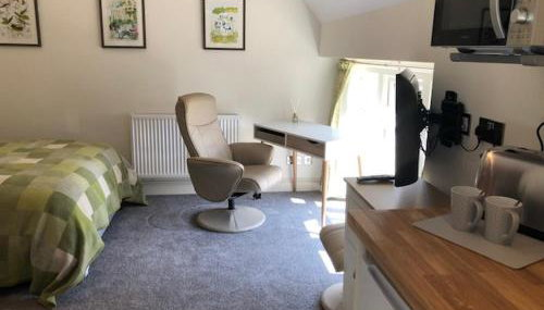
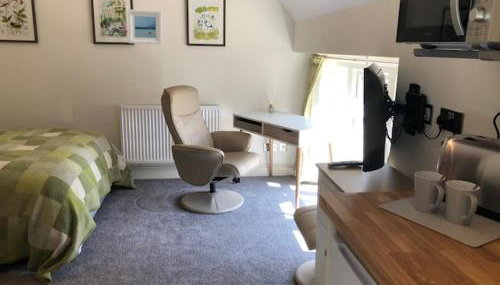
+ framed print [127,9,163,45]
